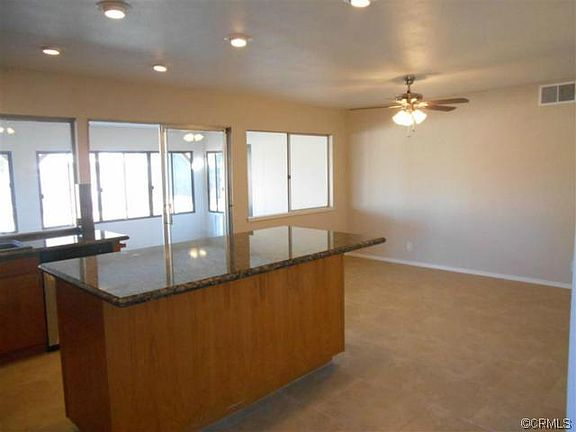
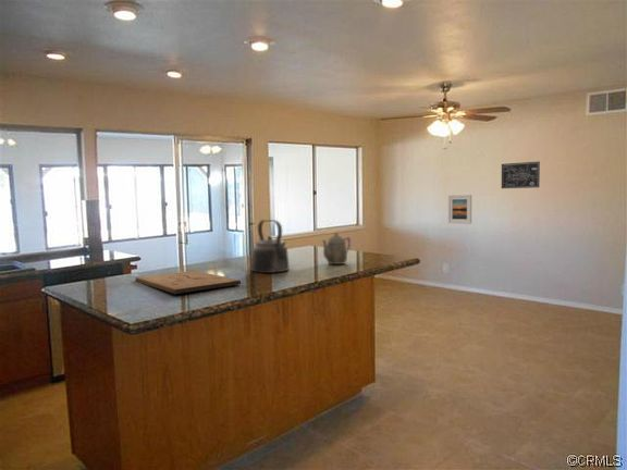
+ cutting board [135,270,242,295]
+ kettle [251,219,291,274]
+ wall art [501,161,541,189]
+ teapot [321,232,352,265]
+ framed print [447,194,472,225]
